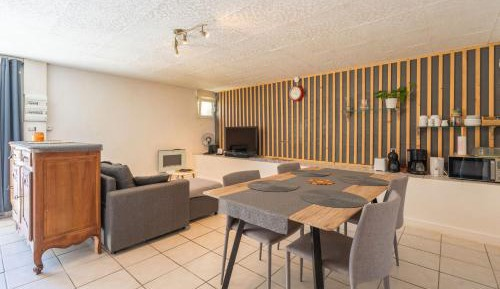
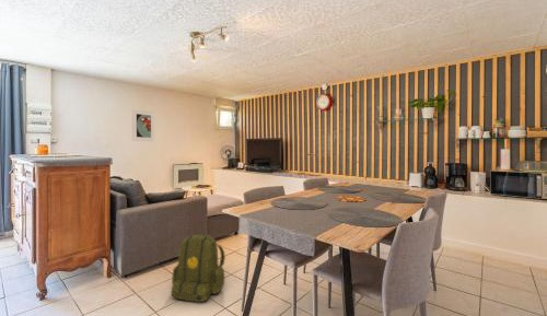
+ backpack [170,232,226,303]
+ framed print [131,108,155,142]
